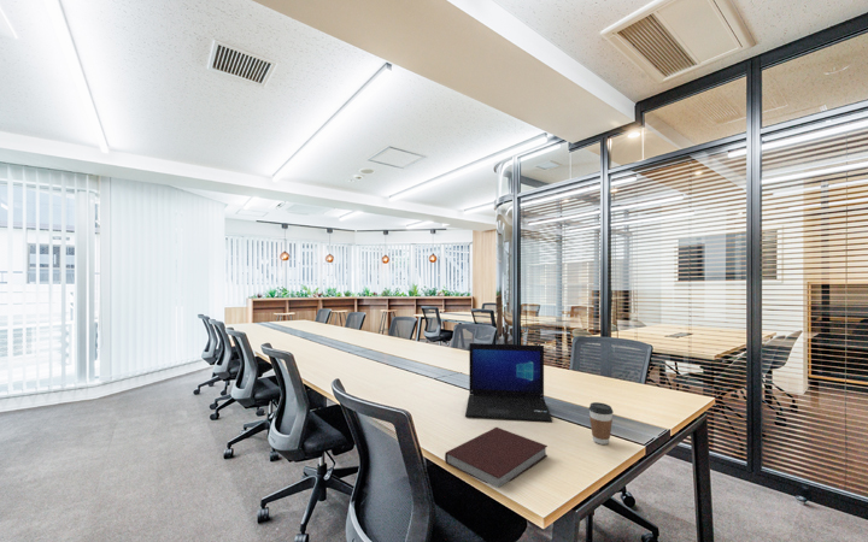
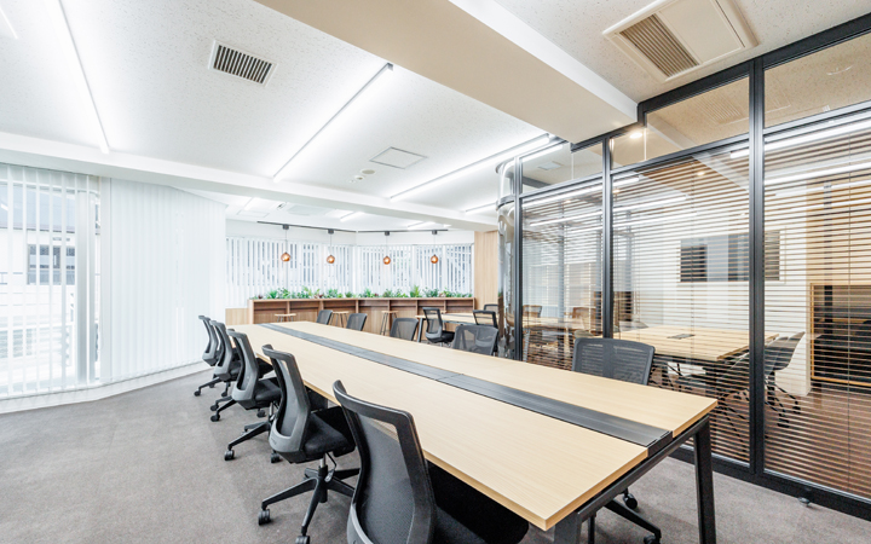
- notebook [444,426,549,489]
- laptop [464,342,553,424]
- coffee cup [588,401,615,446]
